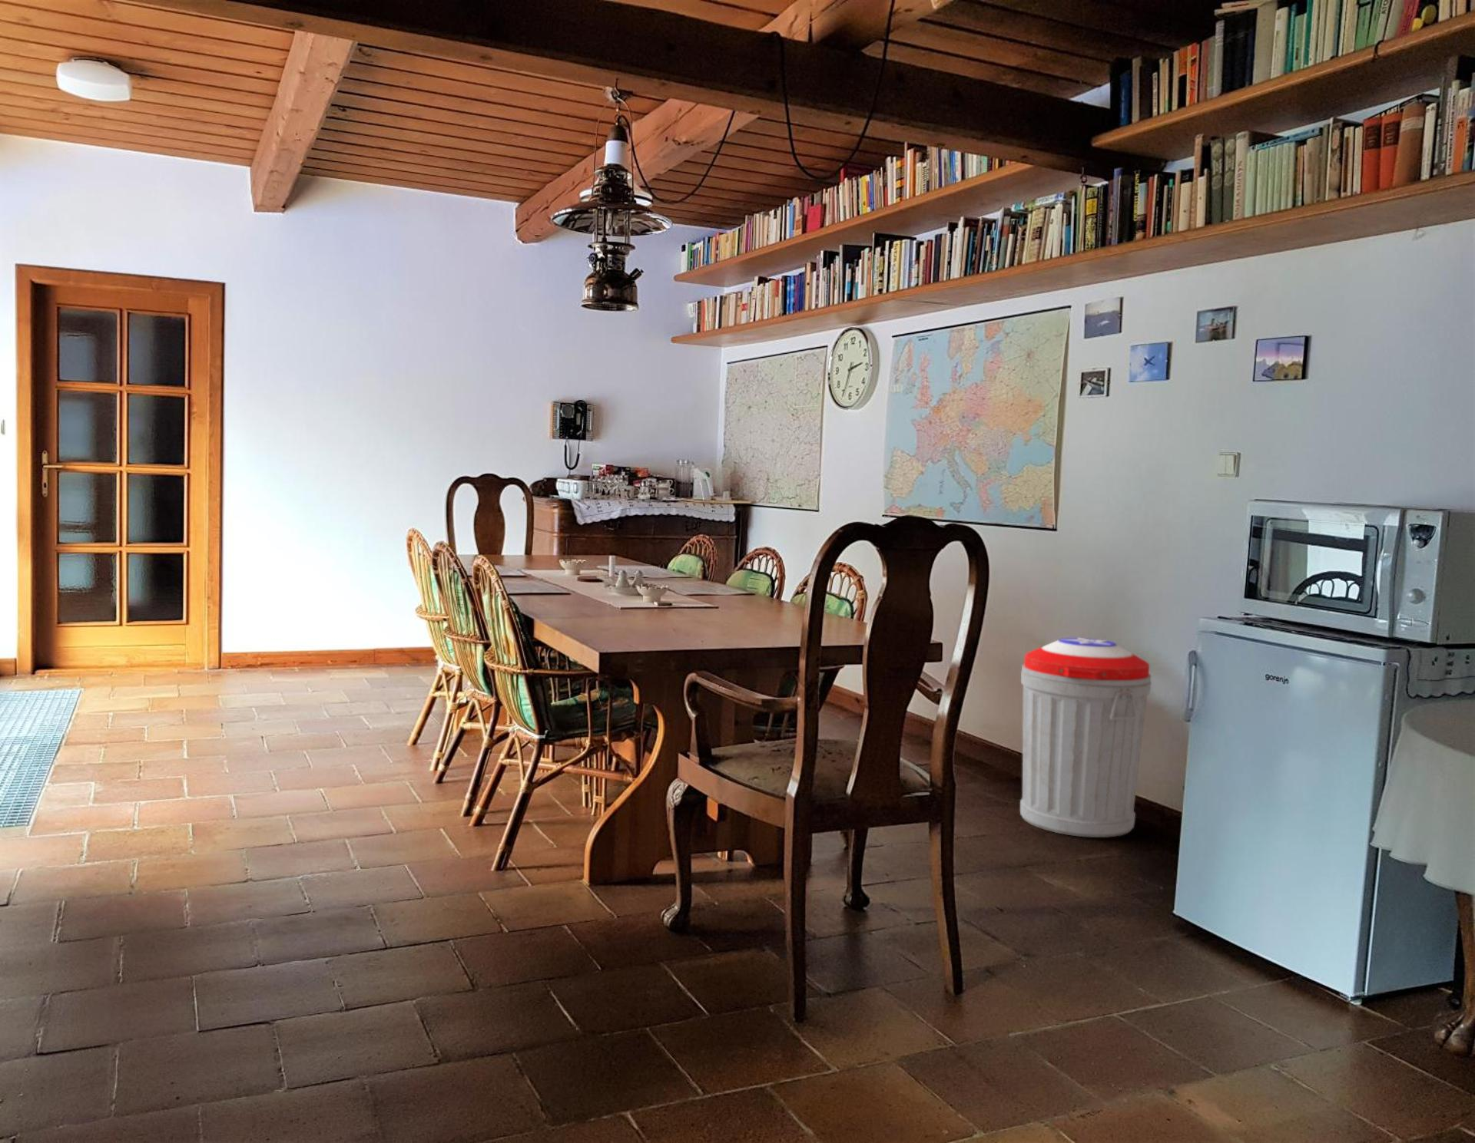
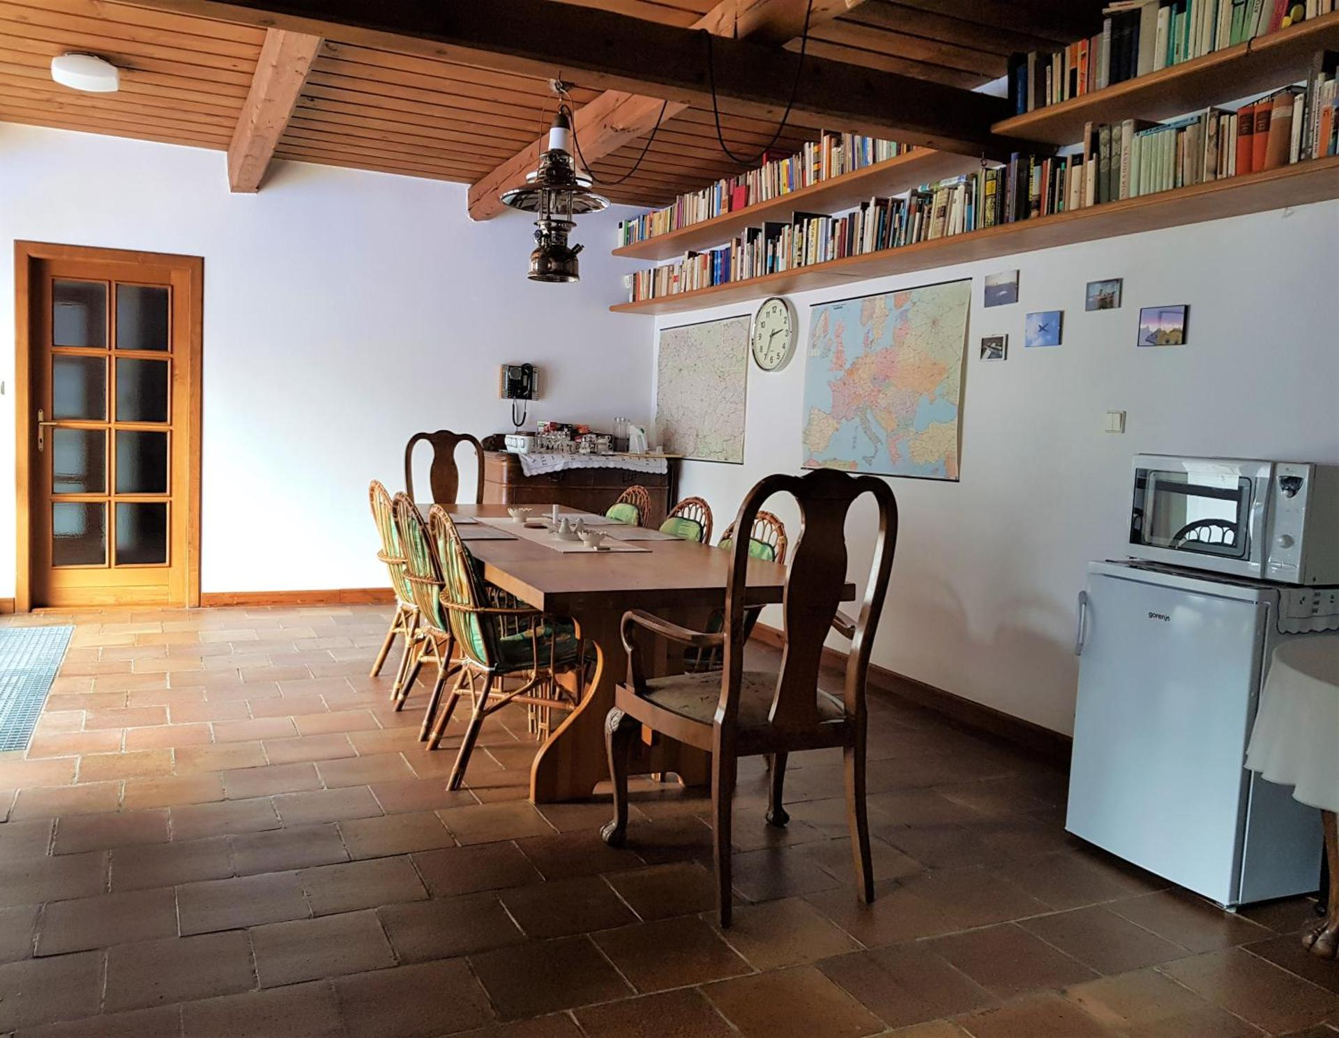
- trash can [1019,637,1153,838]
